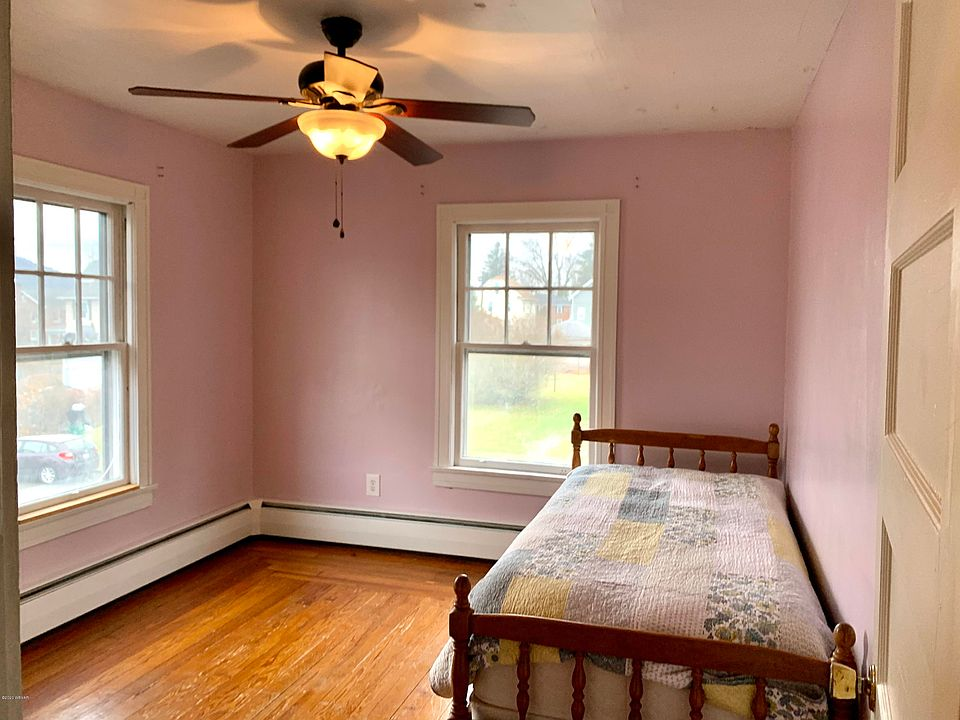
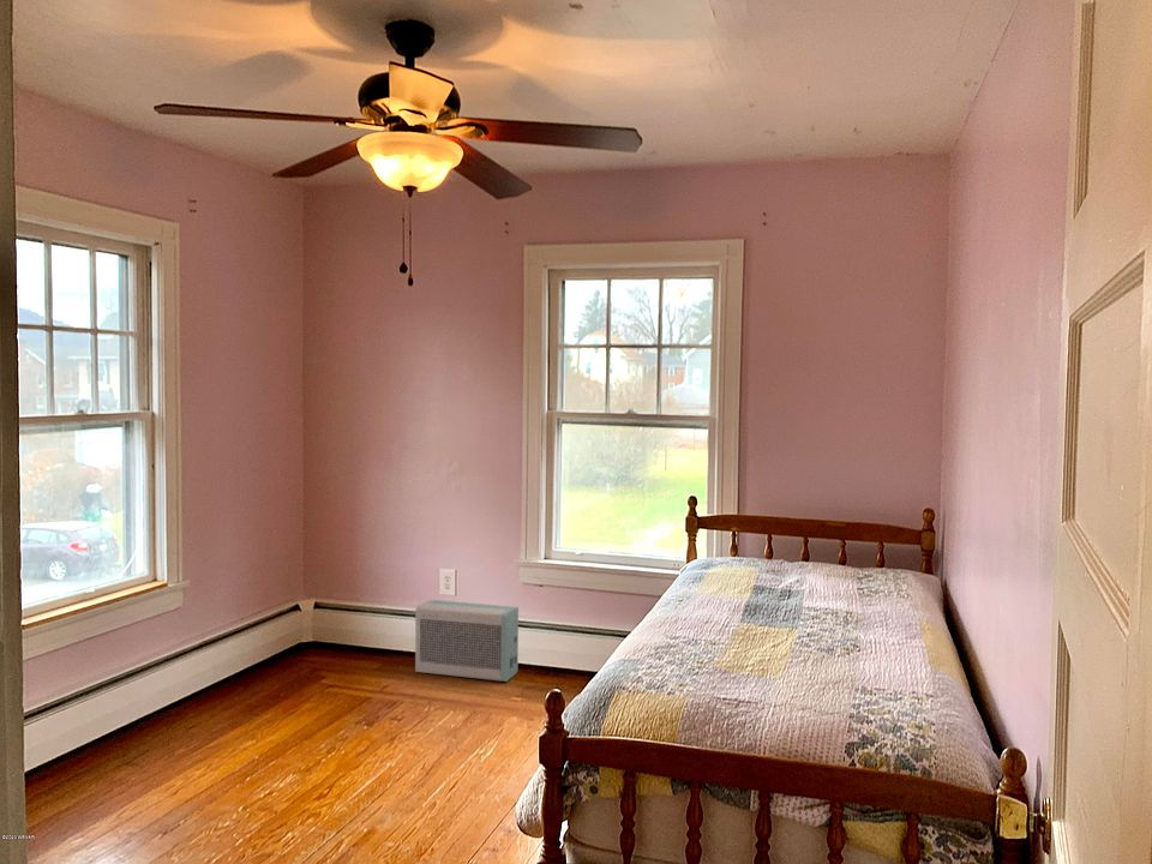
+ air purifier [414,599,520,683]
